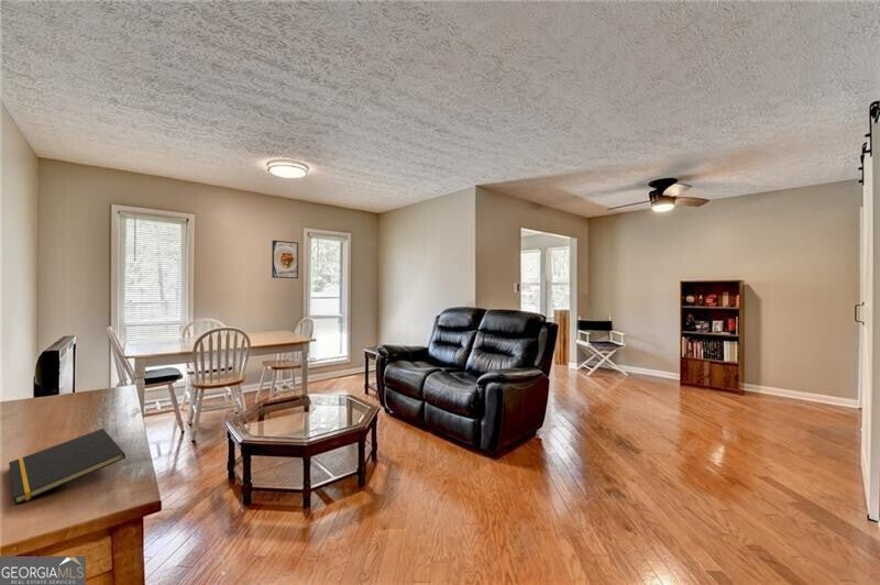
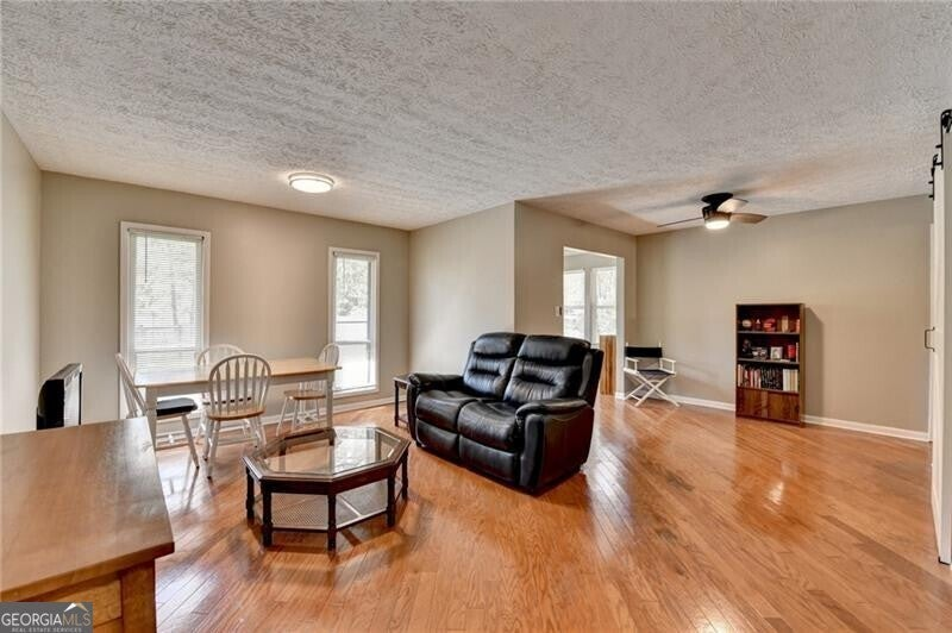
- notepad [8,428,127,506]
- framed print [271,239,299,279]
